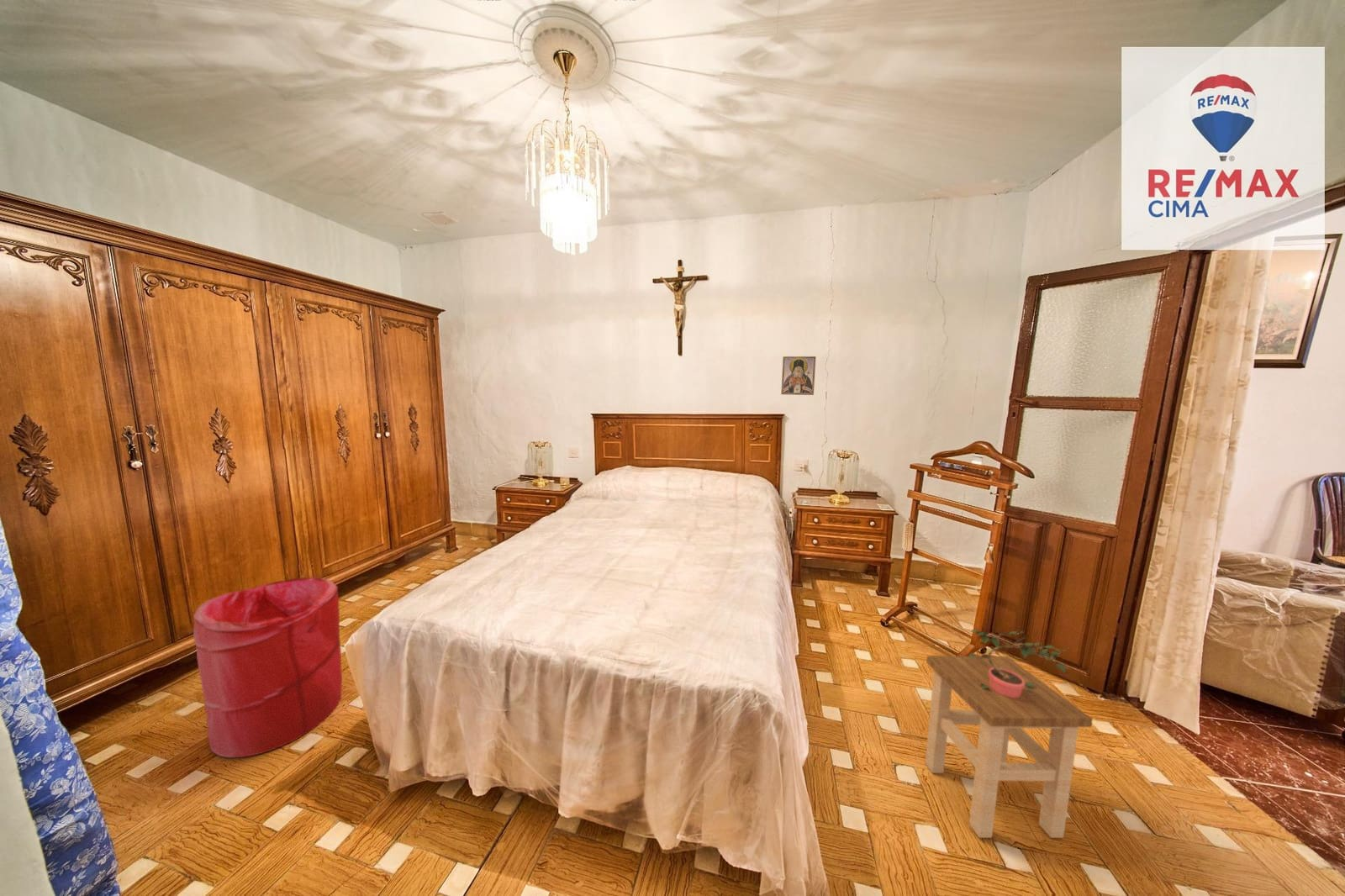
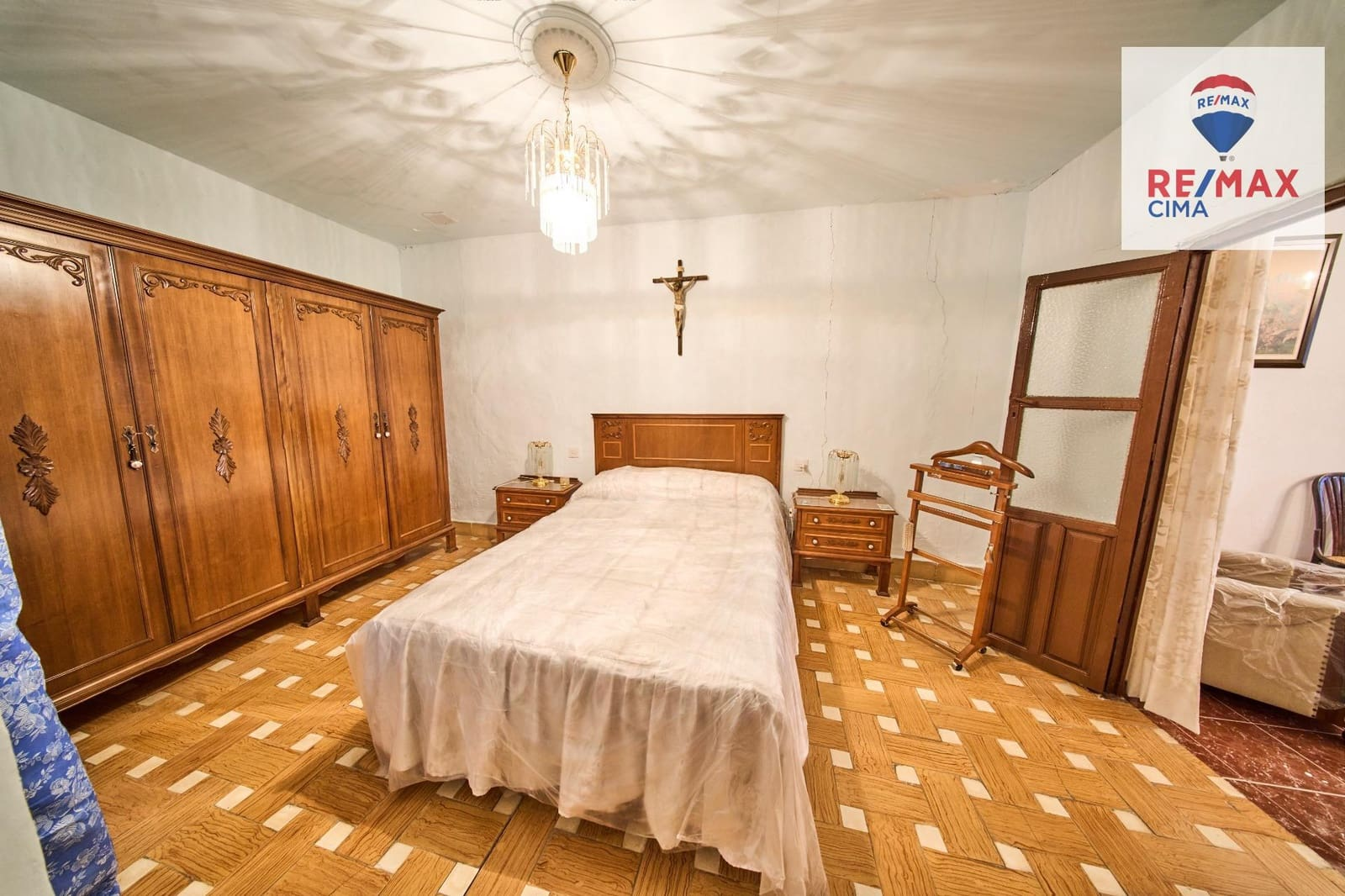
- stool [925,655,1094,839]
- religious icon [780,356,816,396]
- potted plant [968,629,1071,698]
- laundry hamper [193,577,343,758]
